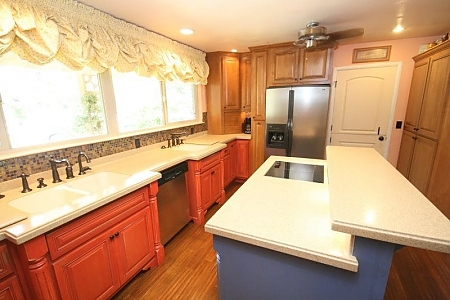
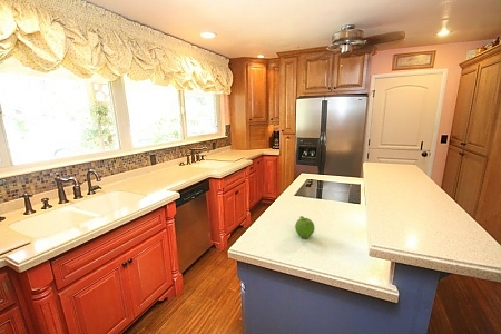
+ fruit [294,215,315,239]
